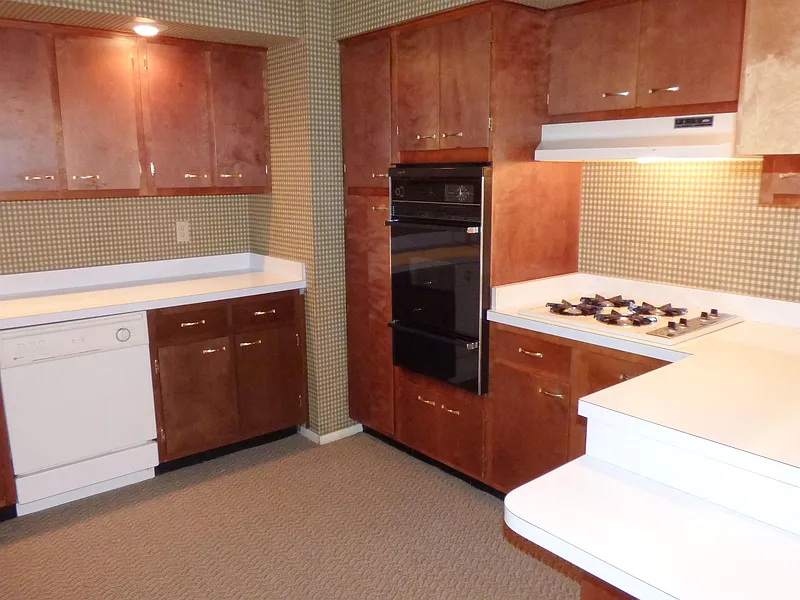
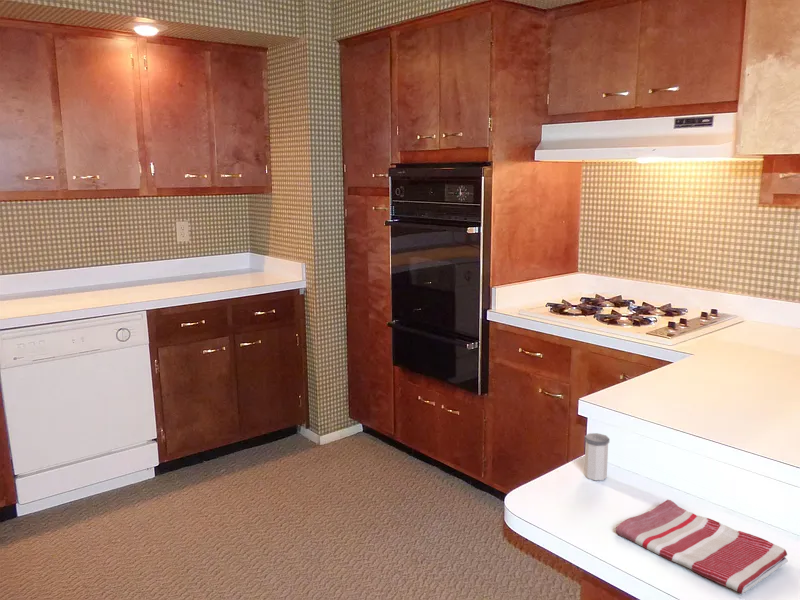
+ salt shaker [583,432,611,481]
+ dish towel [615,499,789,595]
